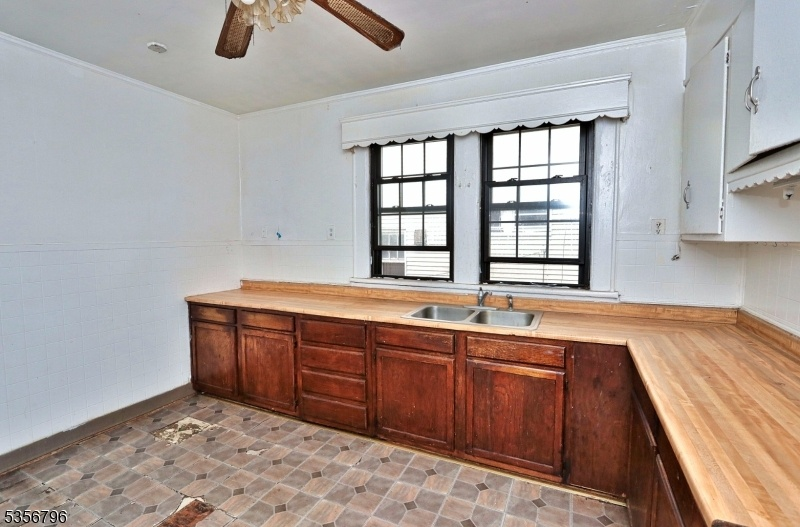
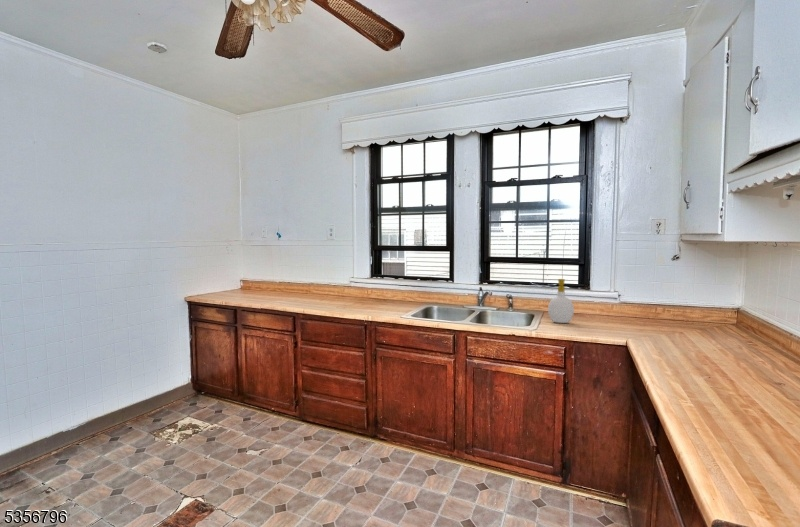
+ soap bottle [547,278,575,324]
